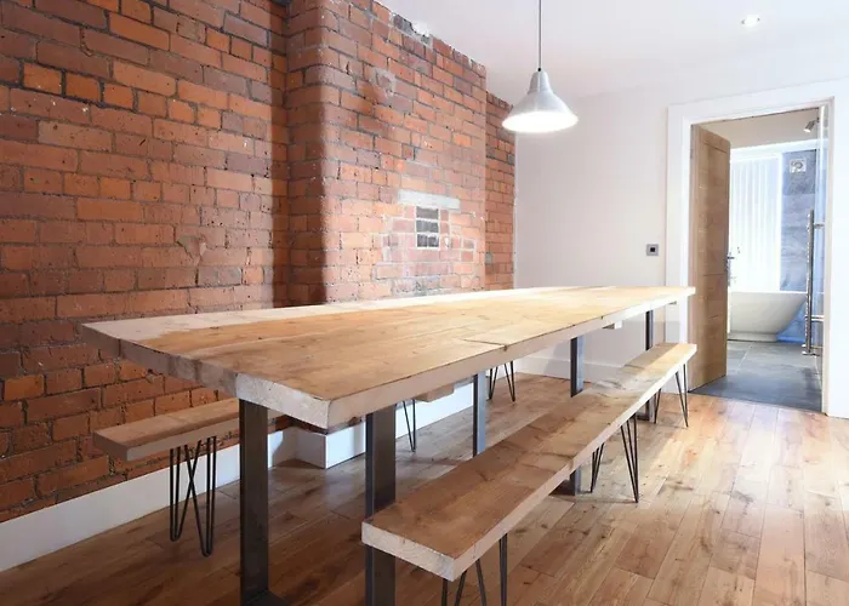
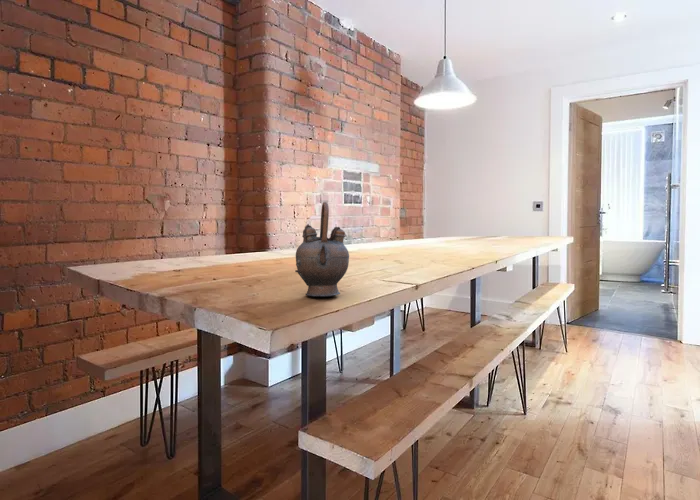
+ teapot [294,201,350,298]
